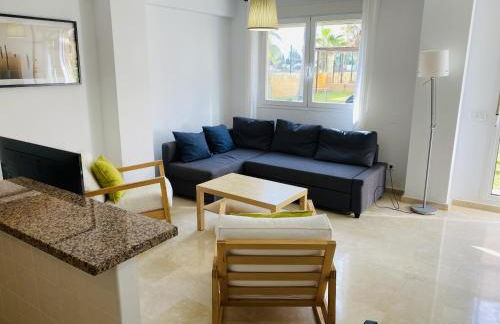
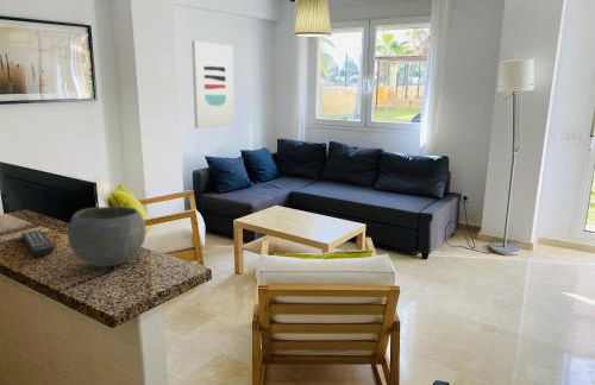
+ bowl [67,206,148,267]
+ wall art [190,39,236,130]
+ remote control [20,229,55,257]
